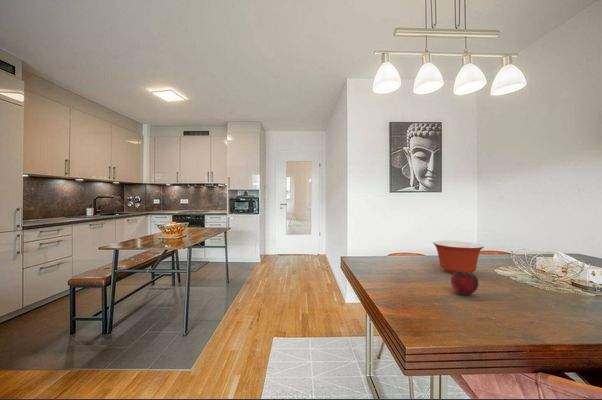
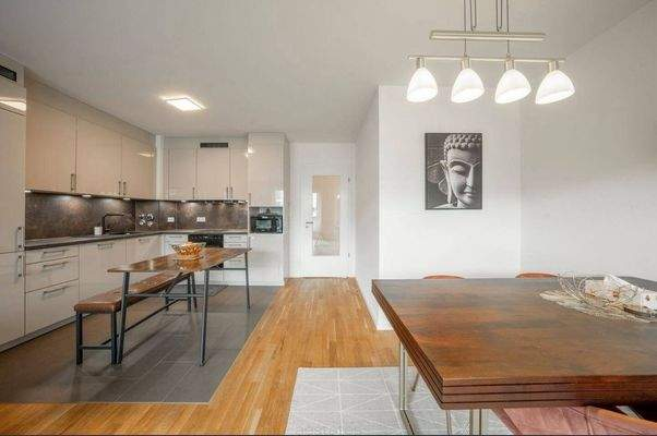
- mixing bowl [432,240,485,275]
- fruit [450,271,479,296]
